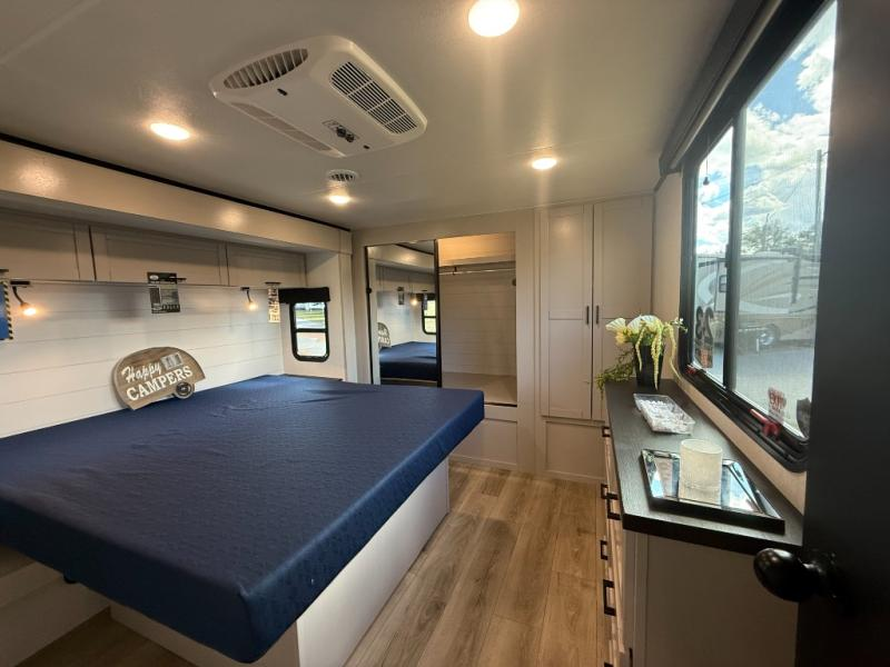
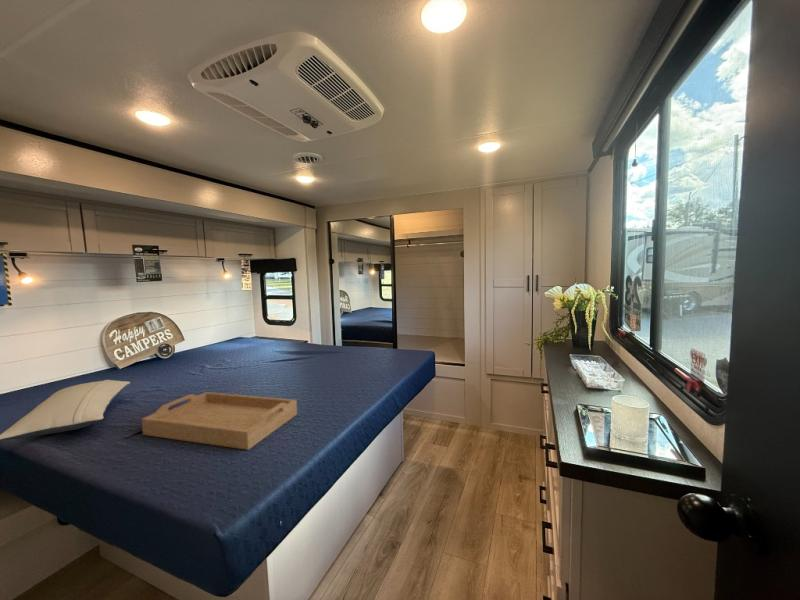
+ pillow [0,379,131,442]
+ serving tray [141,391,298,451]
